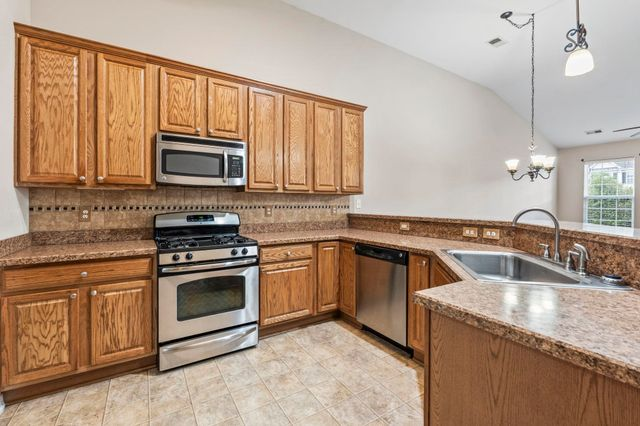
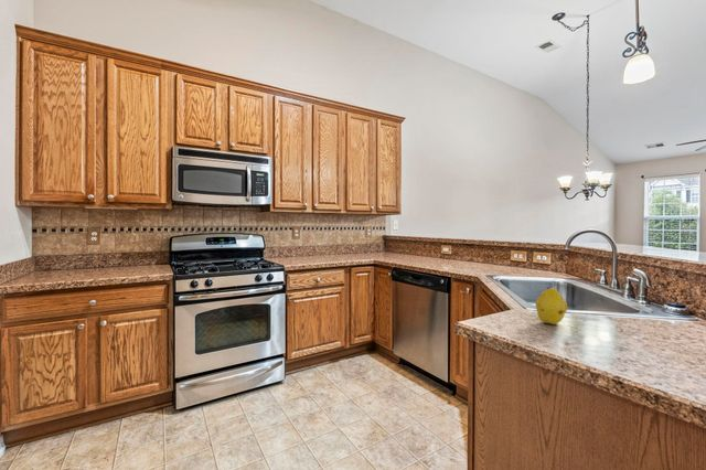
+ fruit [535,287,568,325]
